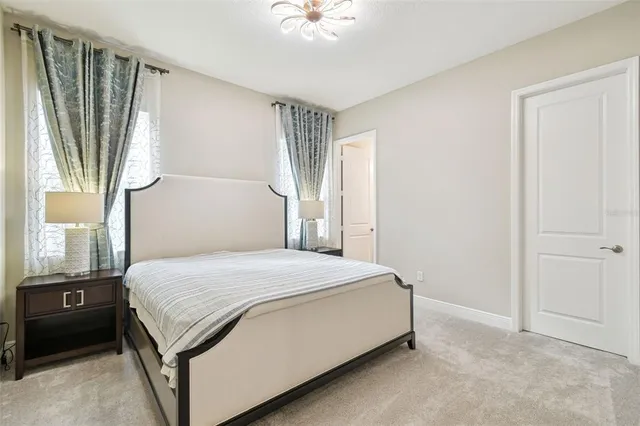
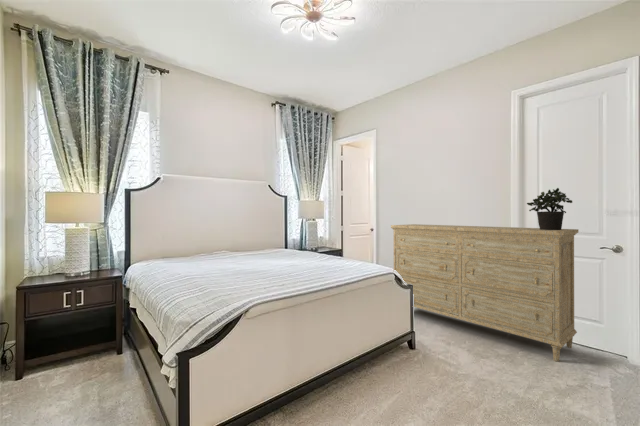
+ dresser [390,223,579,363]
+ potted plant [526,187,573,230]
